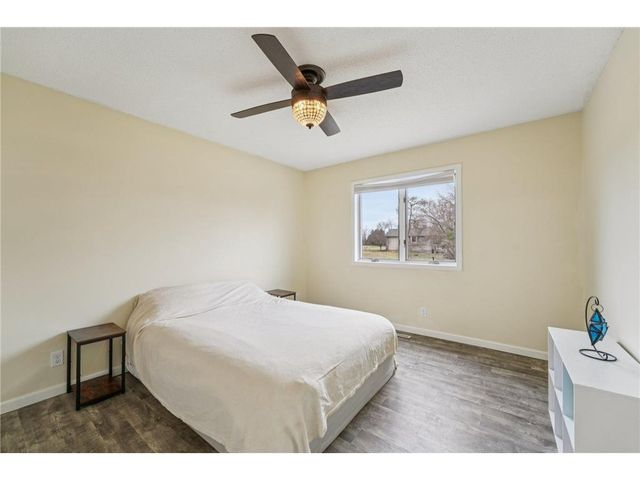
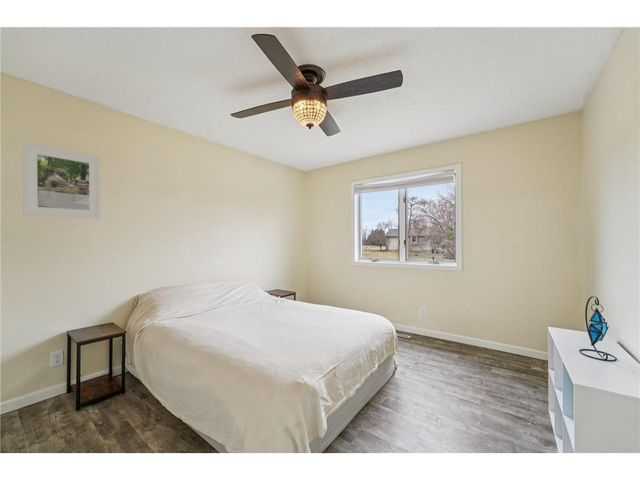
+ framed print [22,141,101,220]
